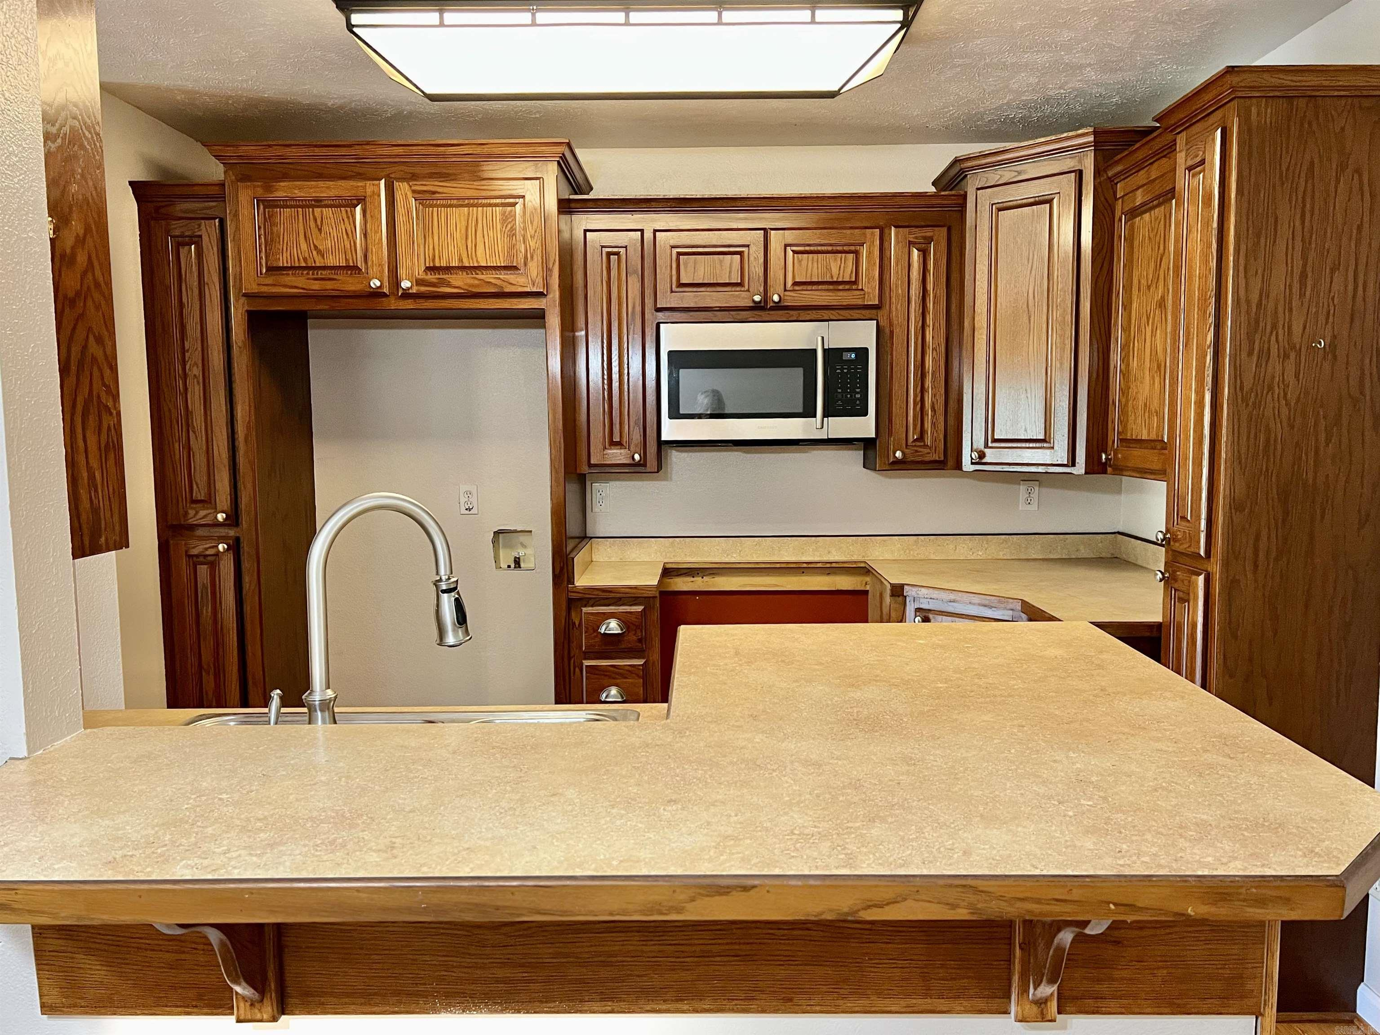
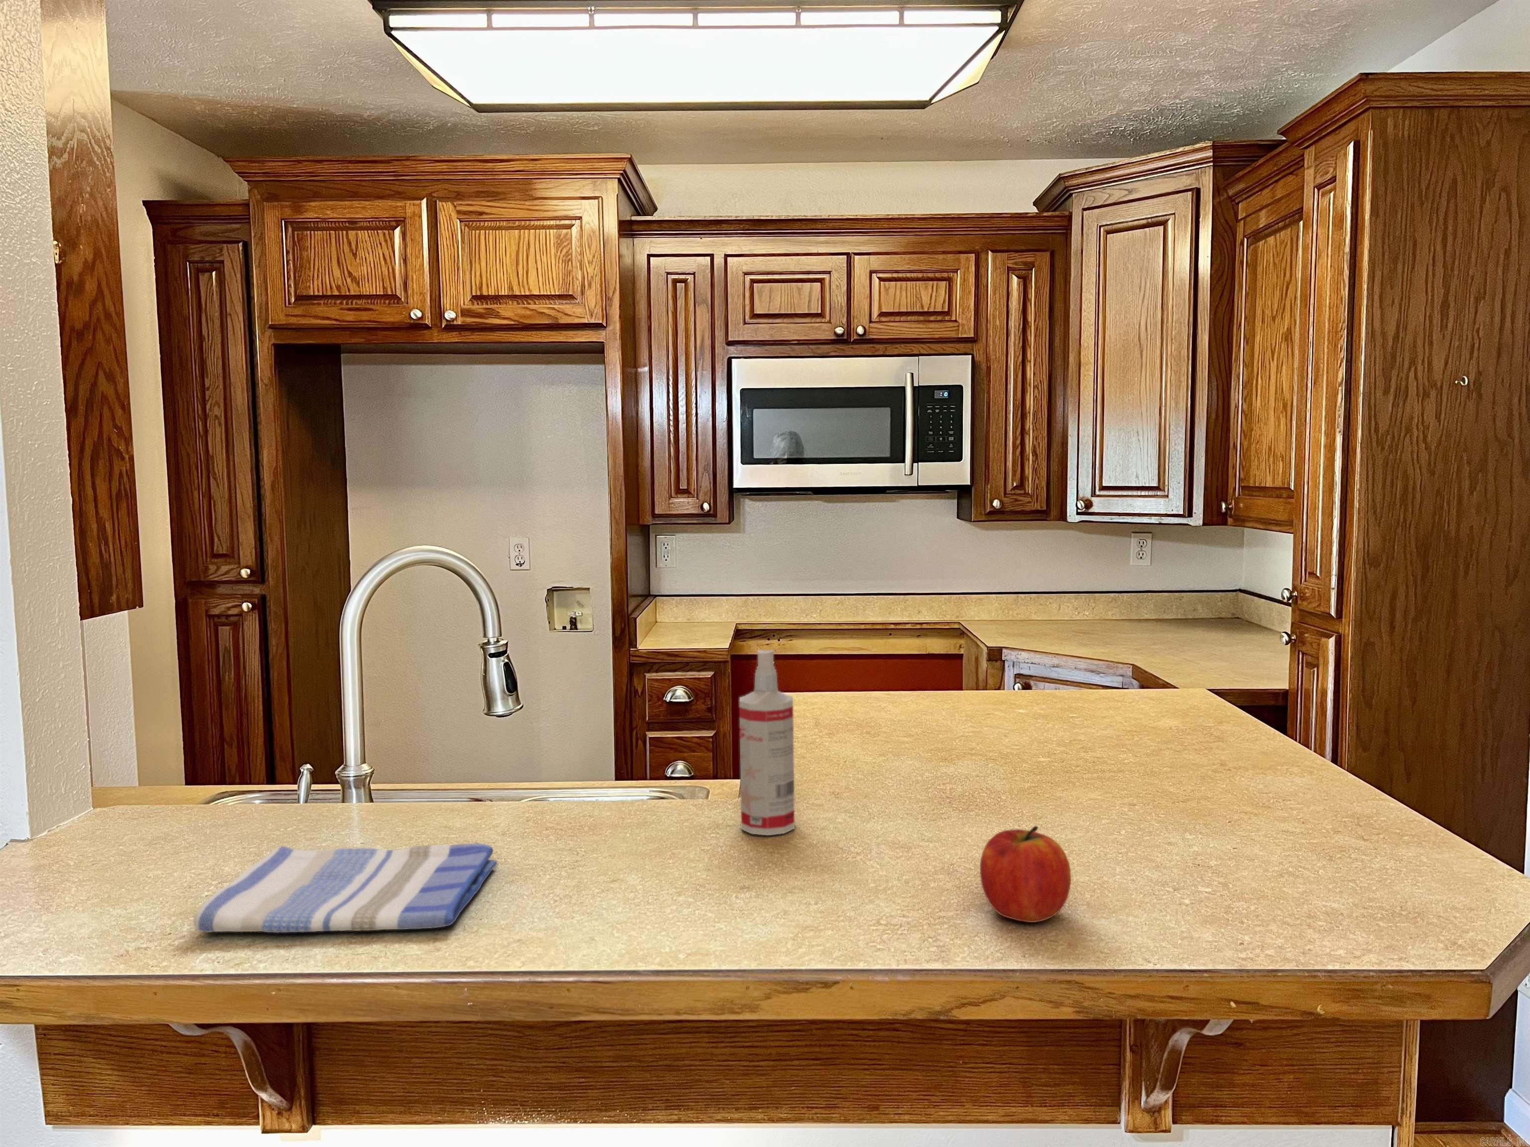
+ dish towel [193,842,498,934]
+ fruit [979,825,1072,923]
+ spray bottle [739,649,795,836]
